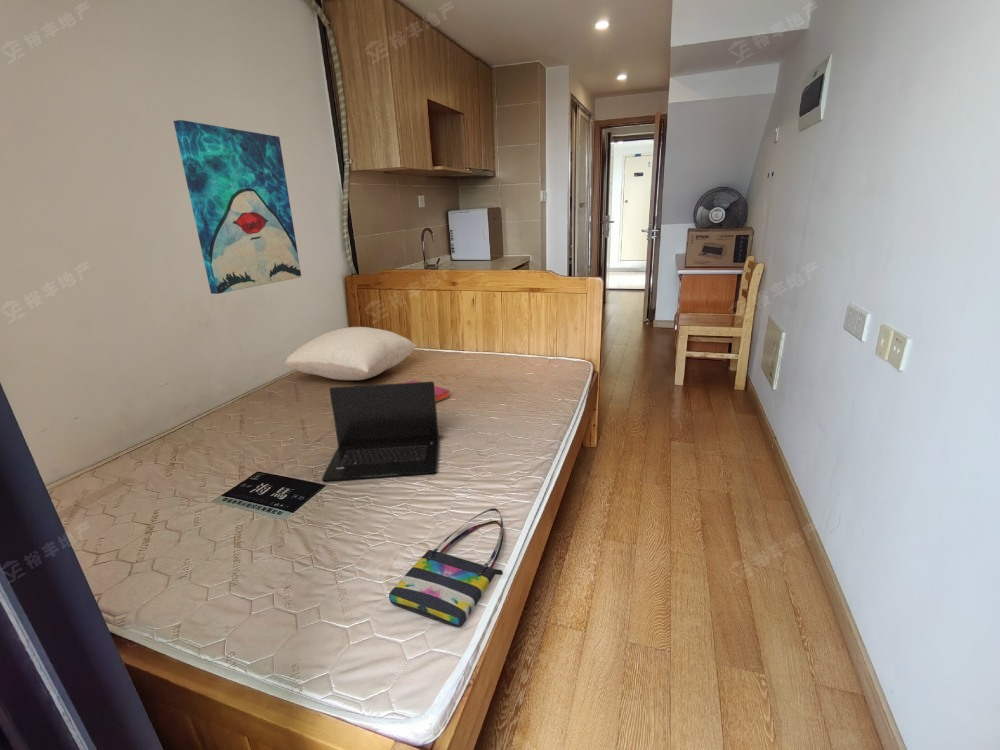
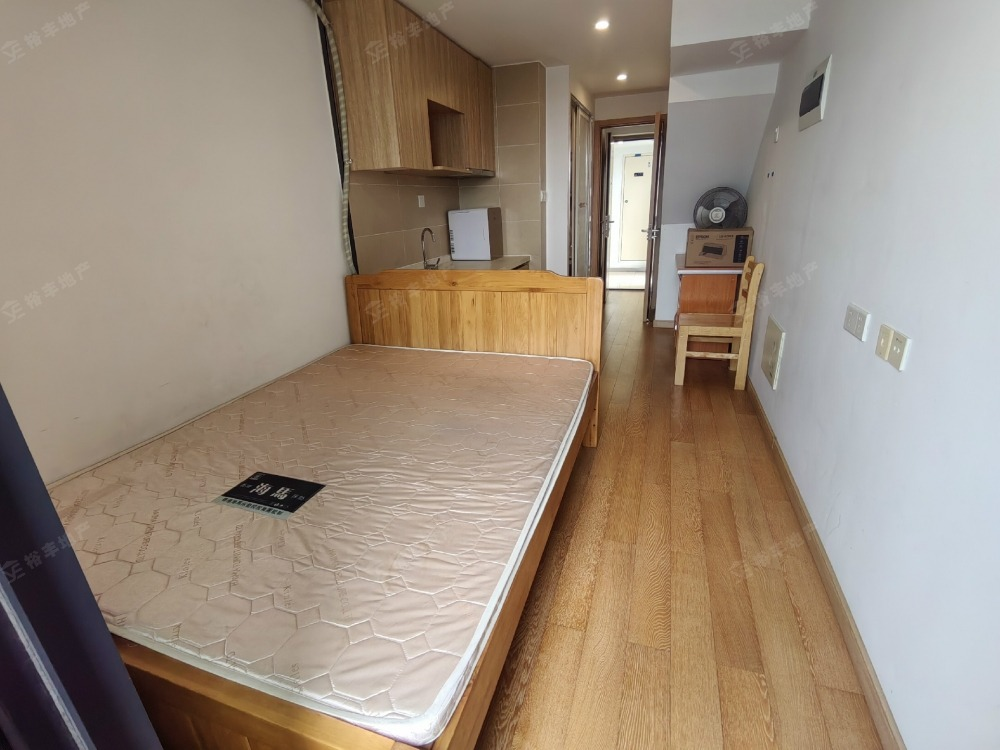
- tote bag [388,507,504,628]
- laptop [321,381,440,482]
- hardback book [405,379,451,403]
- wall art [173,119,302,295]
- pillow [284,326,418,381]
